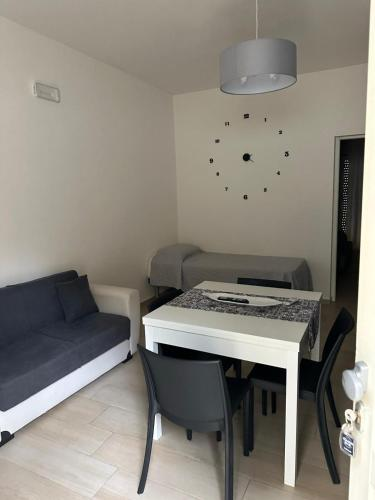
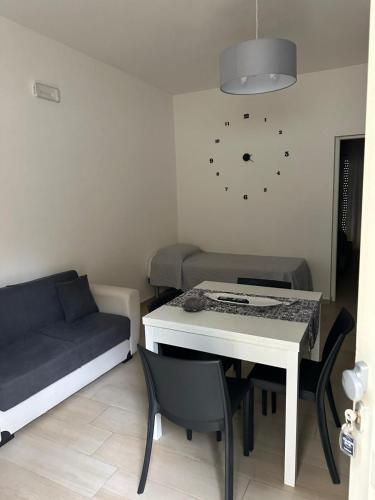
+ teapot [182,289,209,312]
